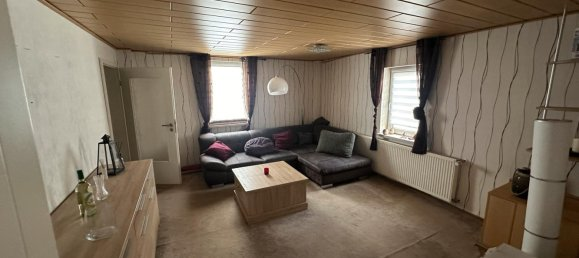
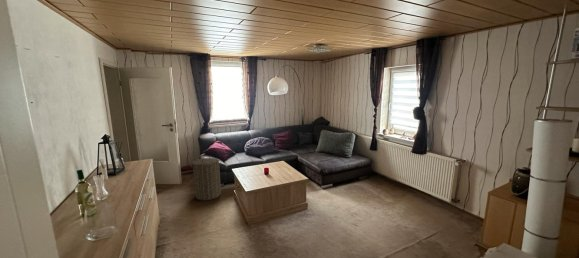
+ laundry hamper [189,154,223,201]
